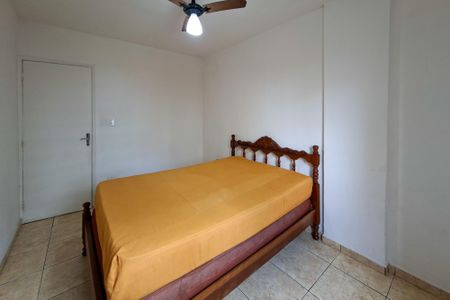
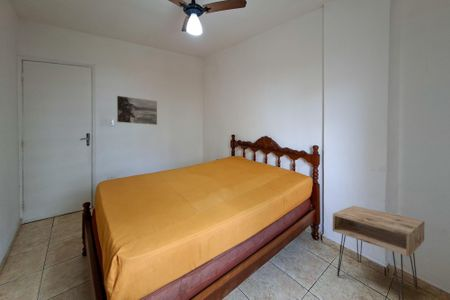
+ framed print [116,95,158,126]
+ nightstand [332,205,425,300]
